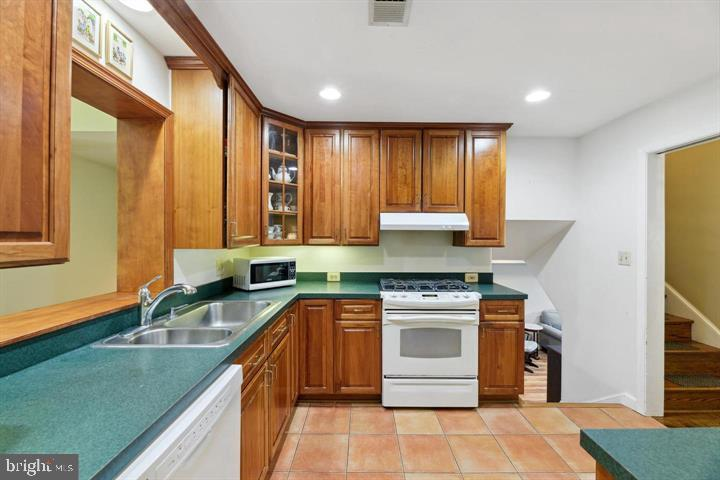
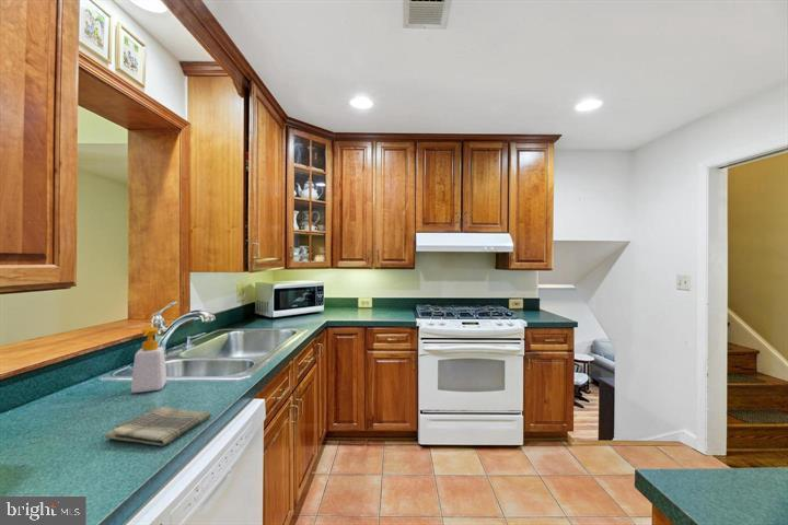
+ dish towel [105,406,212,447]
+ soap bottle [130,326,167,394]
